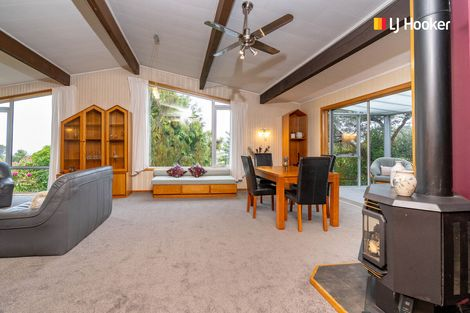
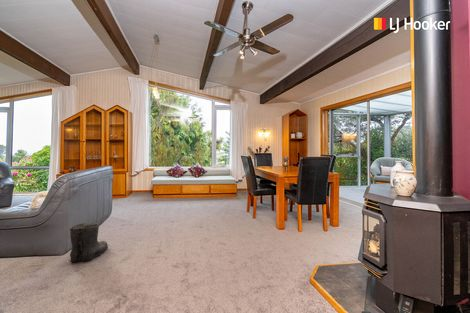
+ boots [69,222,109,263]
